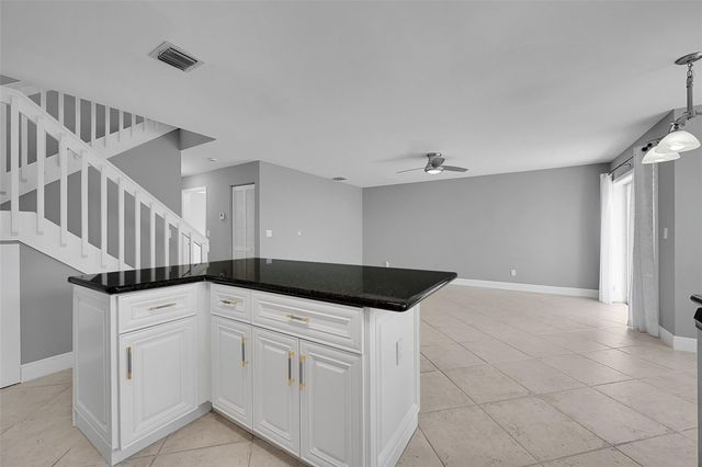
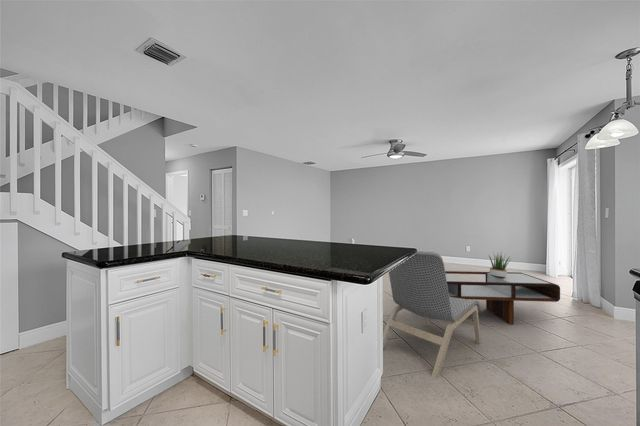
+ dining chair [382,250,482,379]
+ coffee table [445,270,561,326]
+ potted plant [488,250,511,278]
